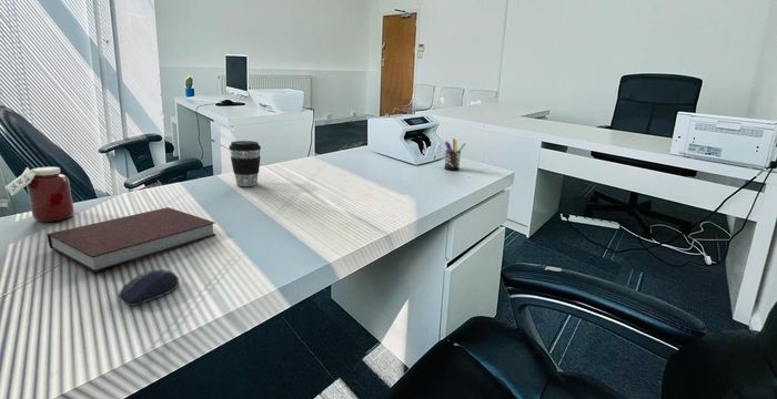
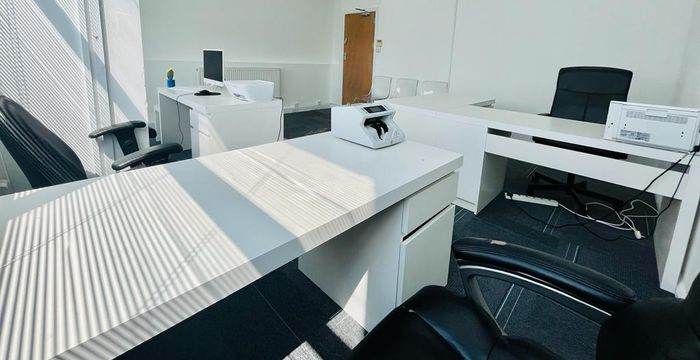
- coffee cup [228,140,262,187]
- jar [4,166,75,223]
- pen holder [443,137,466,171]
- notebook [47,206,218,274]
- computer mouse [118,268,180,307]
